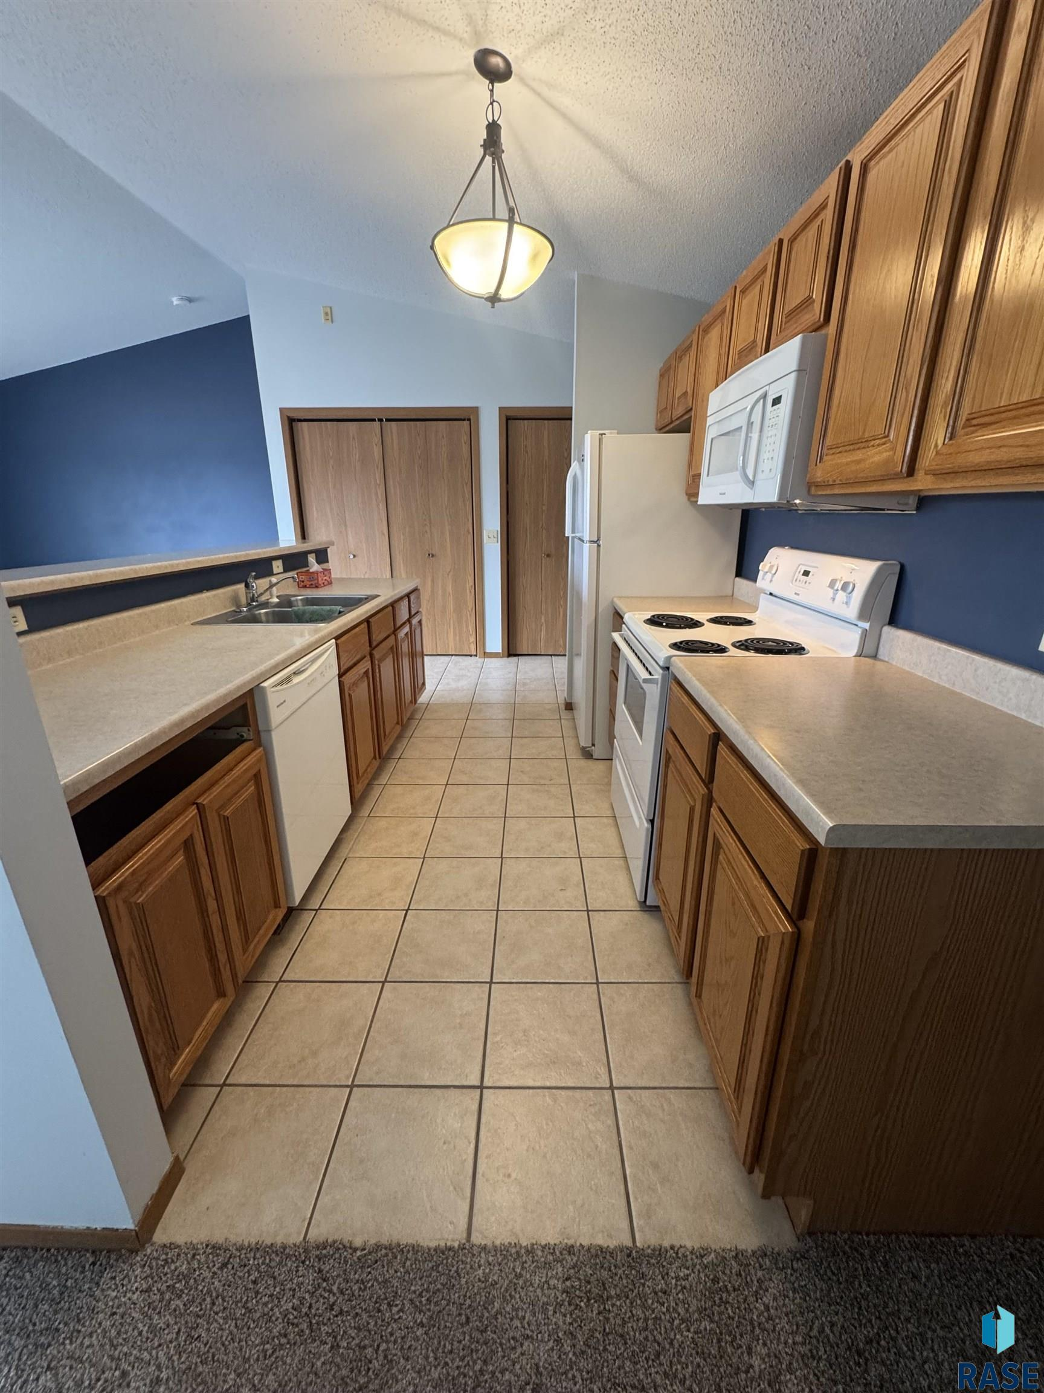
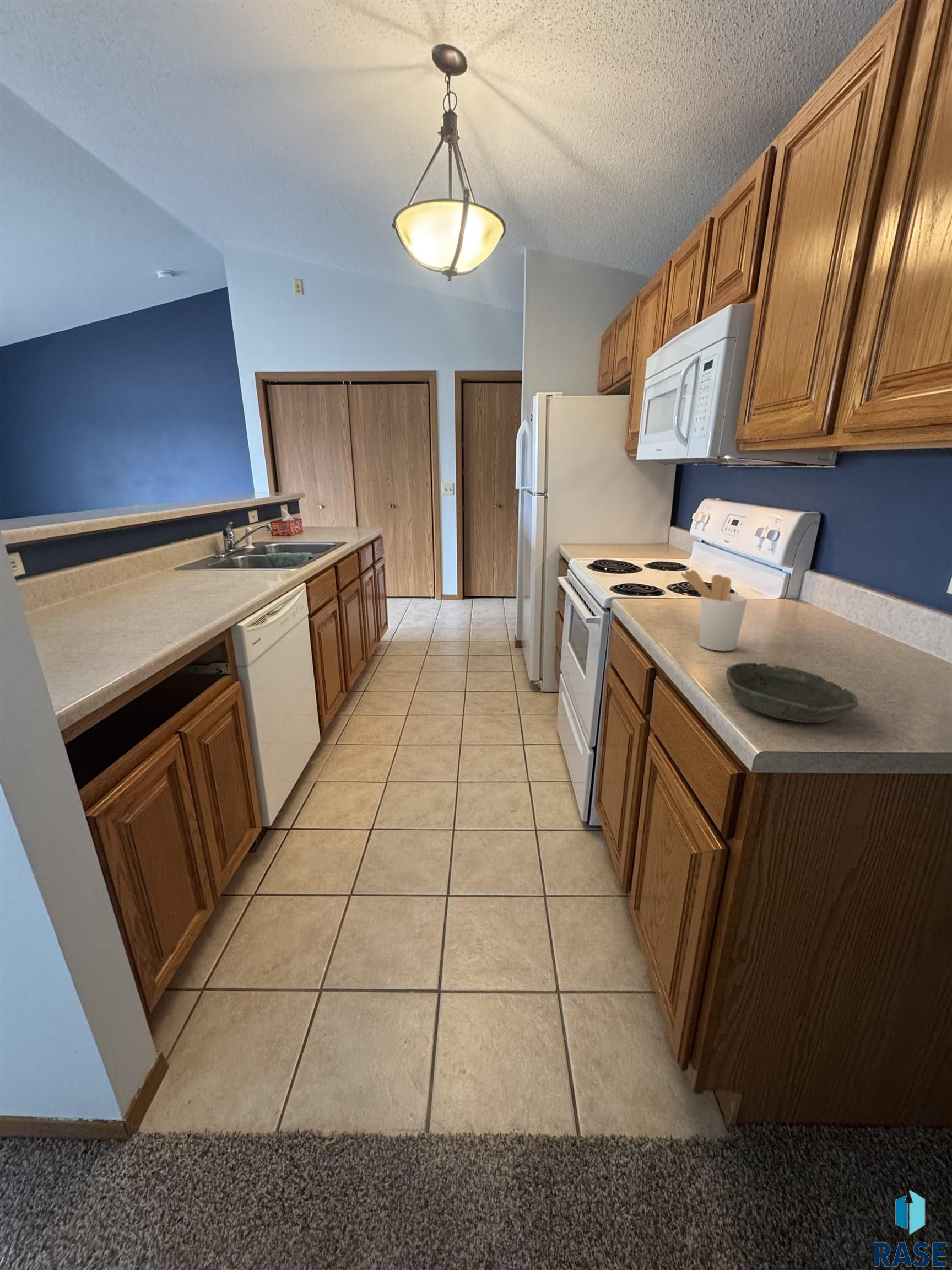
+ utensil holder [680,569,748,652]
+ bowl [725,662,859,723]
